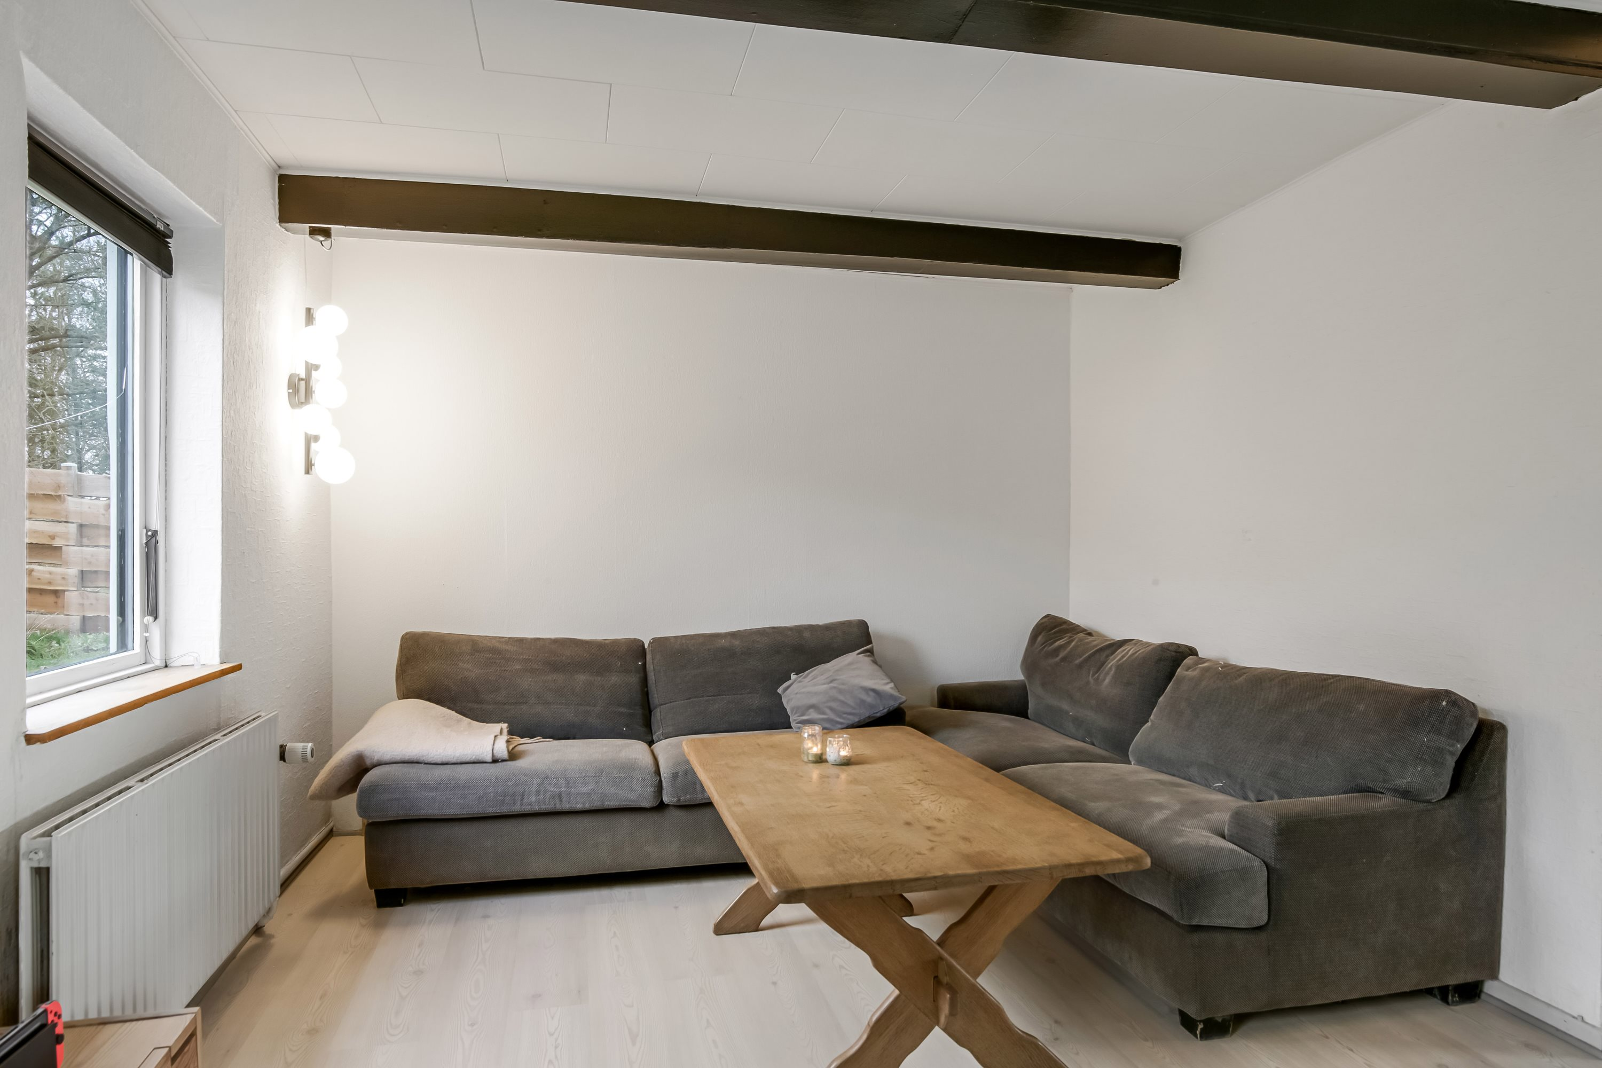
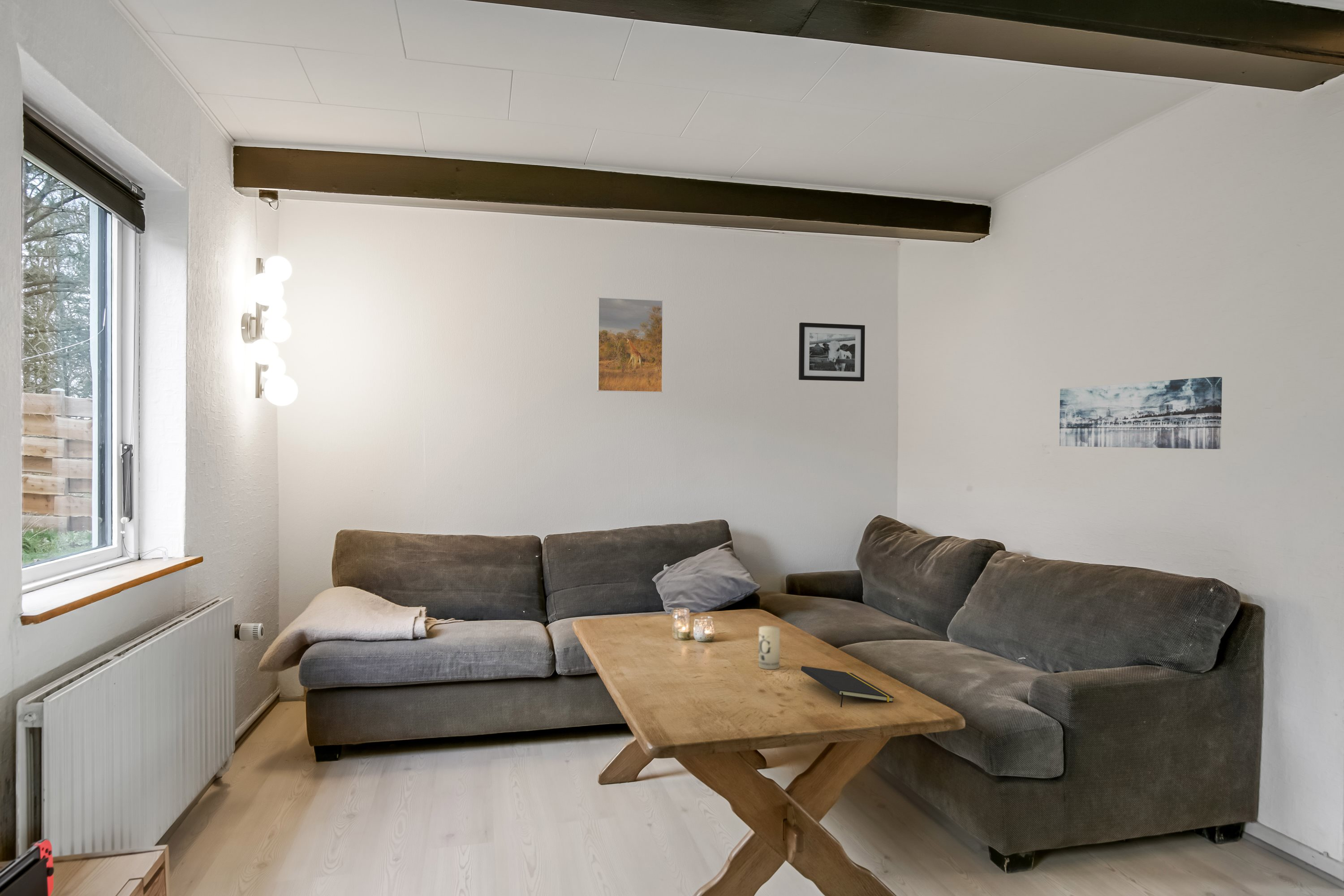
+ wall art [1059,376,1223,449]
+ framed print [597,297,663,393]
+ candle [758,625,780,670]
+ picture frame [798,322,866,382]
+ notepad [801,666,894,708]
